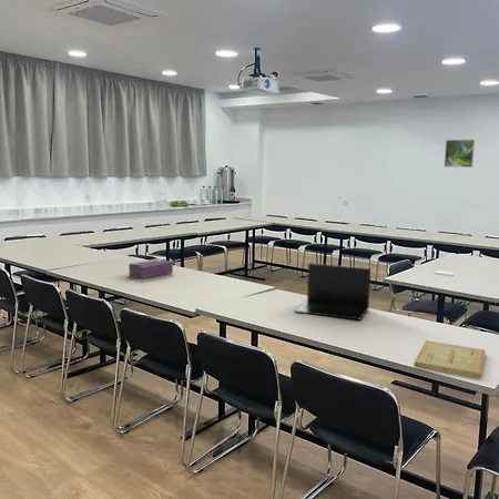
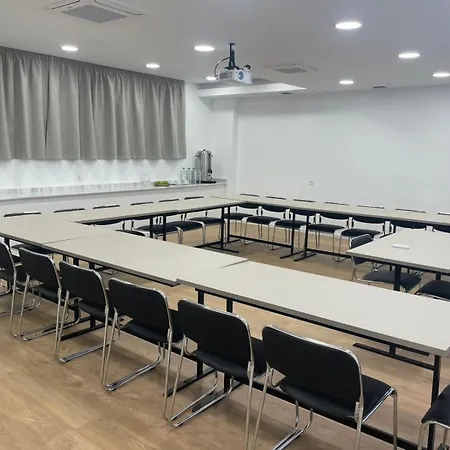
- tissue box [128,257,174,279]
- book [413,339,487,379]
- laptop [294,262,371,322]
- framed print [444,139,476,169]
